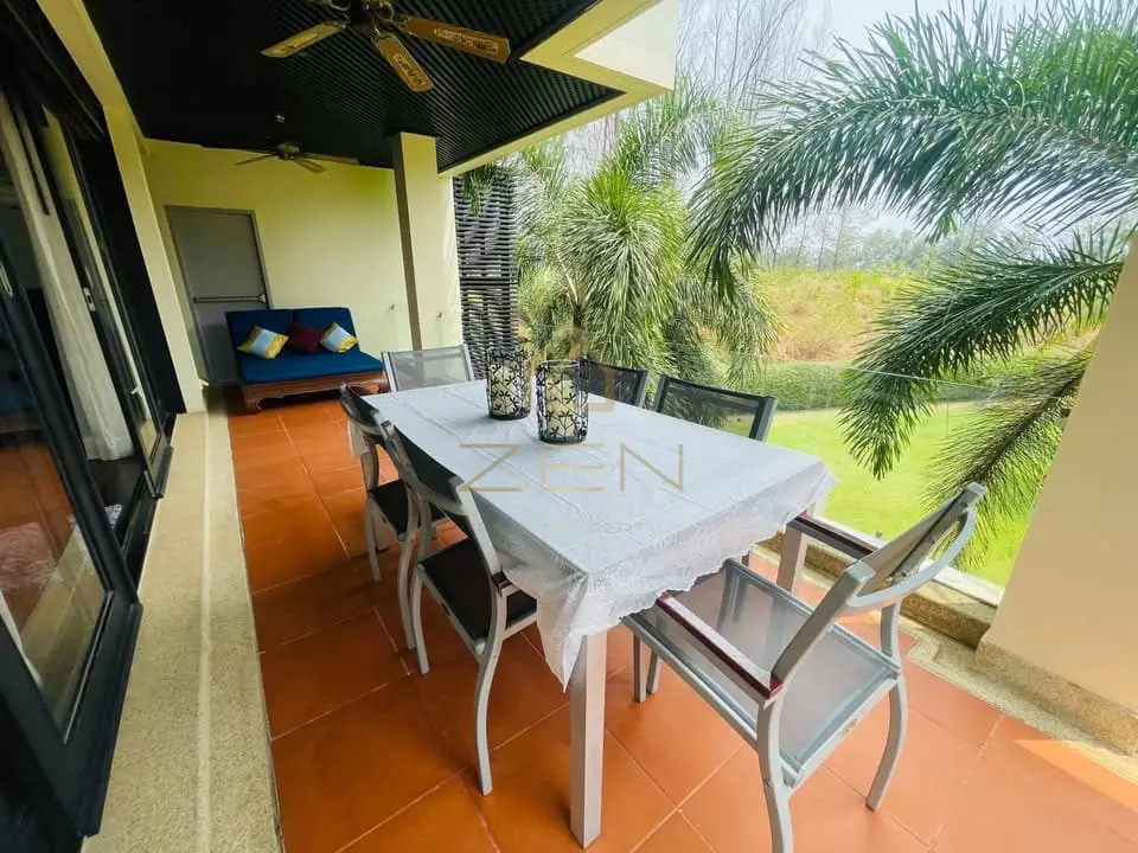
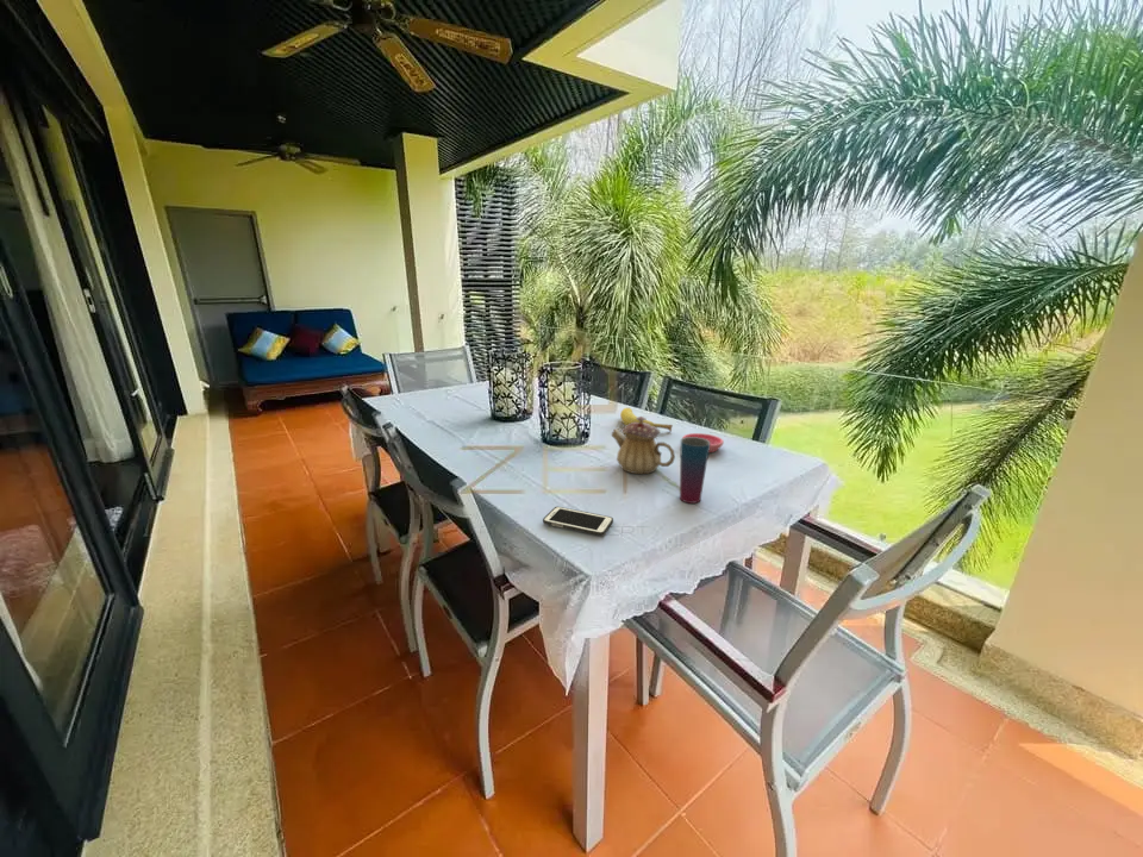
+ teapot [610,415,676,475]
+ saucer [681,432,725,453]
+ cell phone [542,506,614,537]
+ cup [679,437,710,505]
+ fruit [619,407,674,433]
